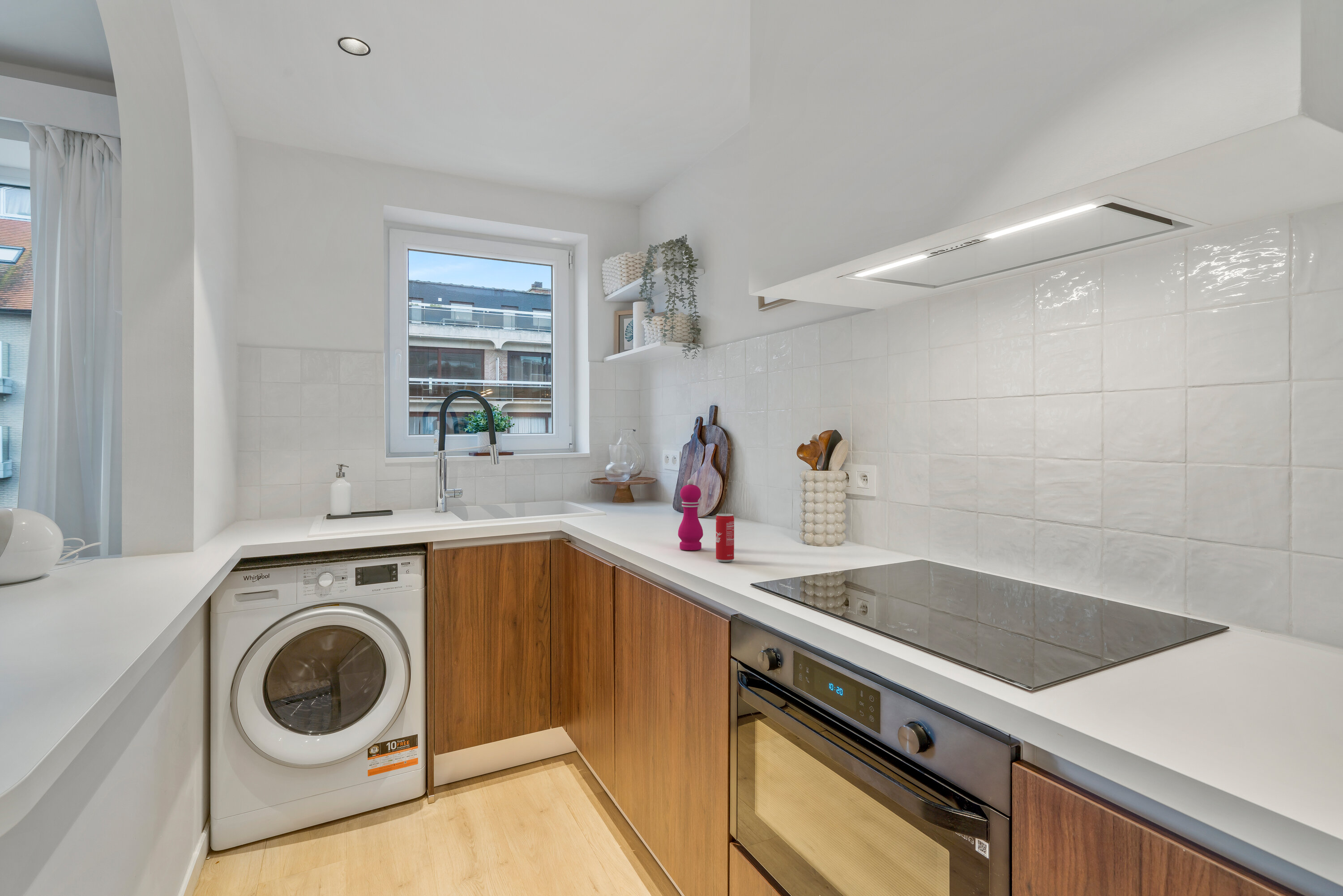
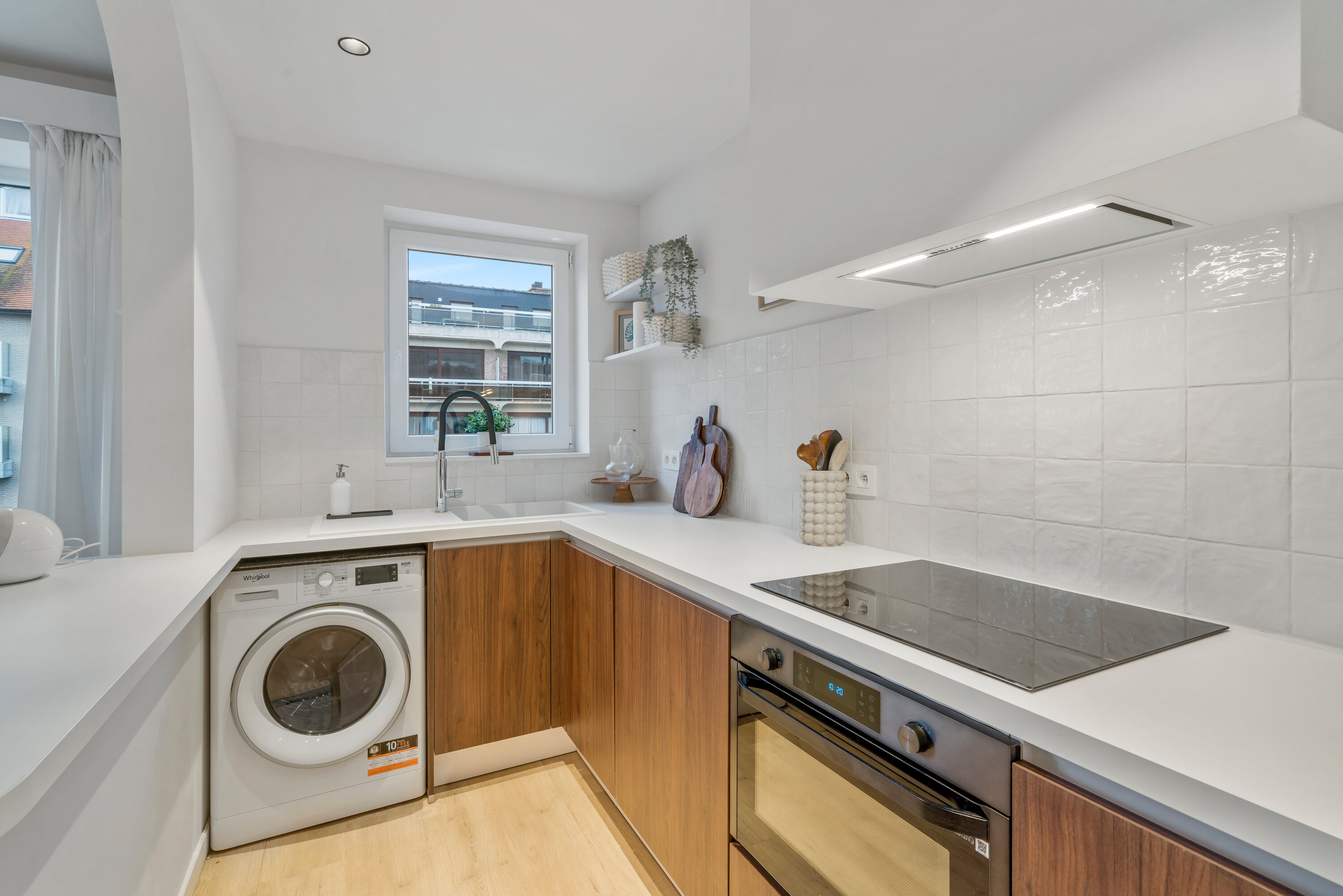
- beverage can [715,513,735,563]
- pepper mill [678,479,704,551]
